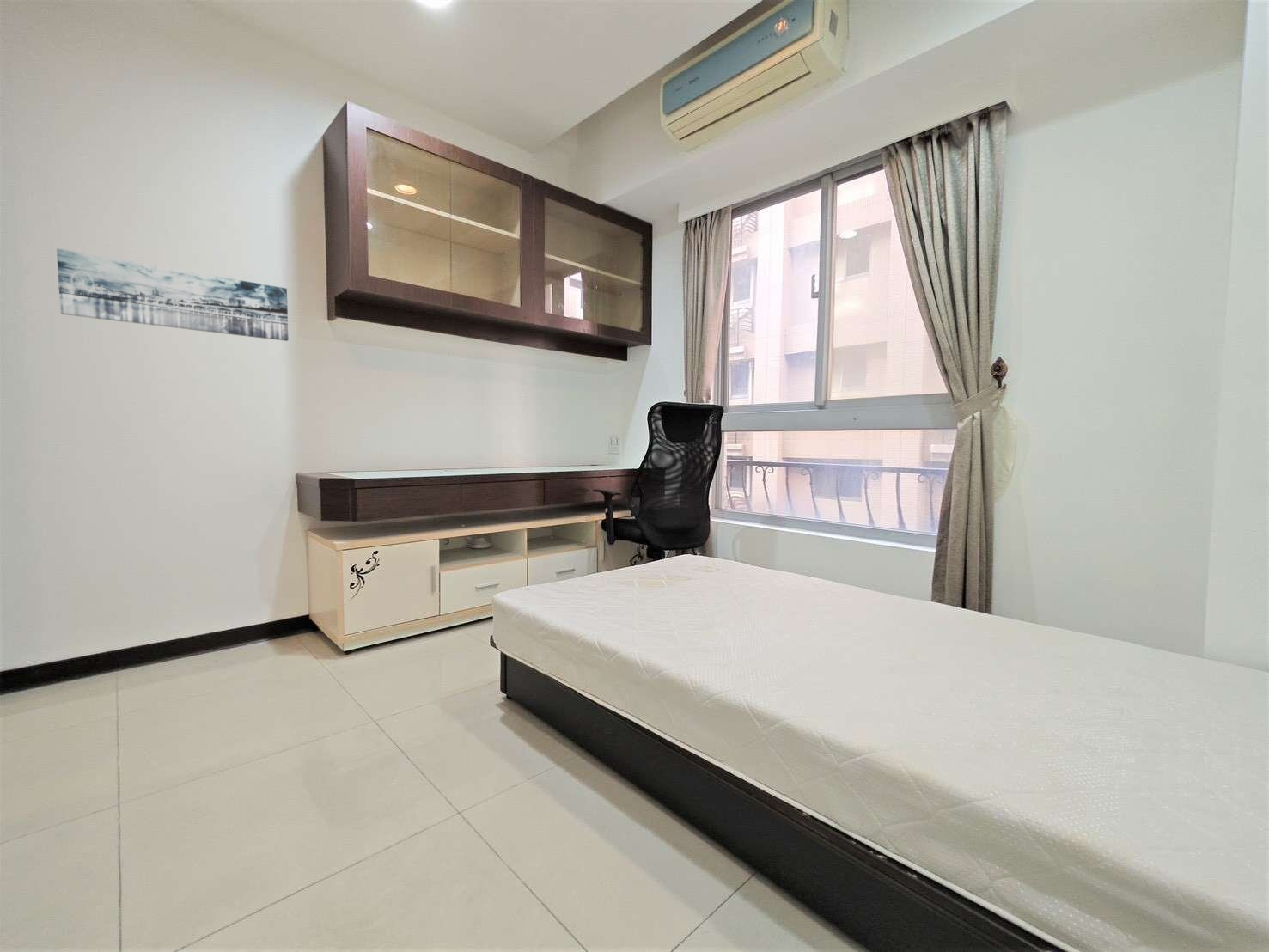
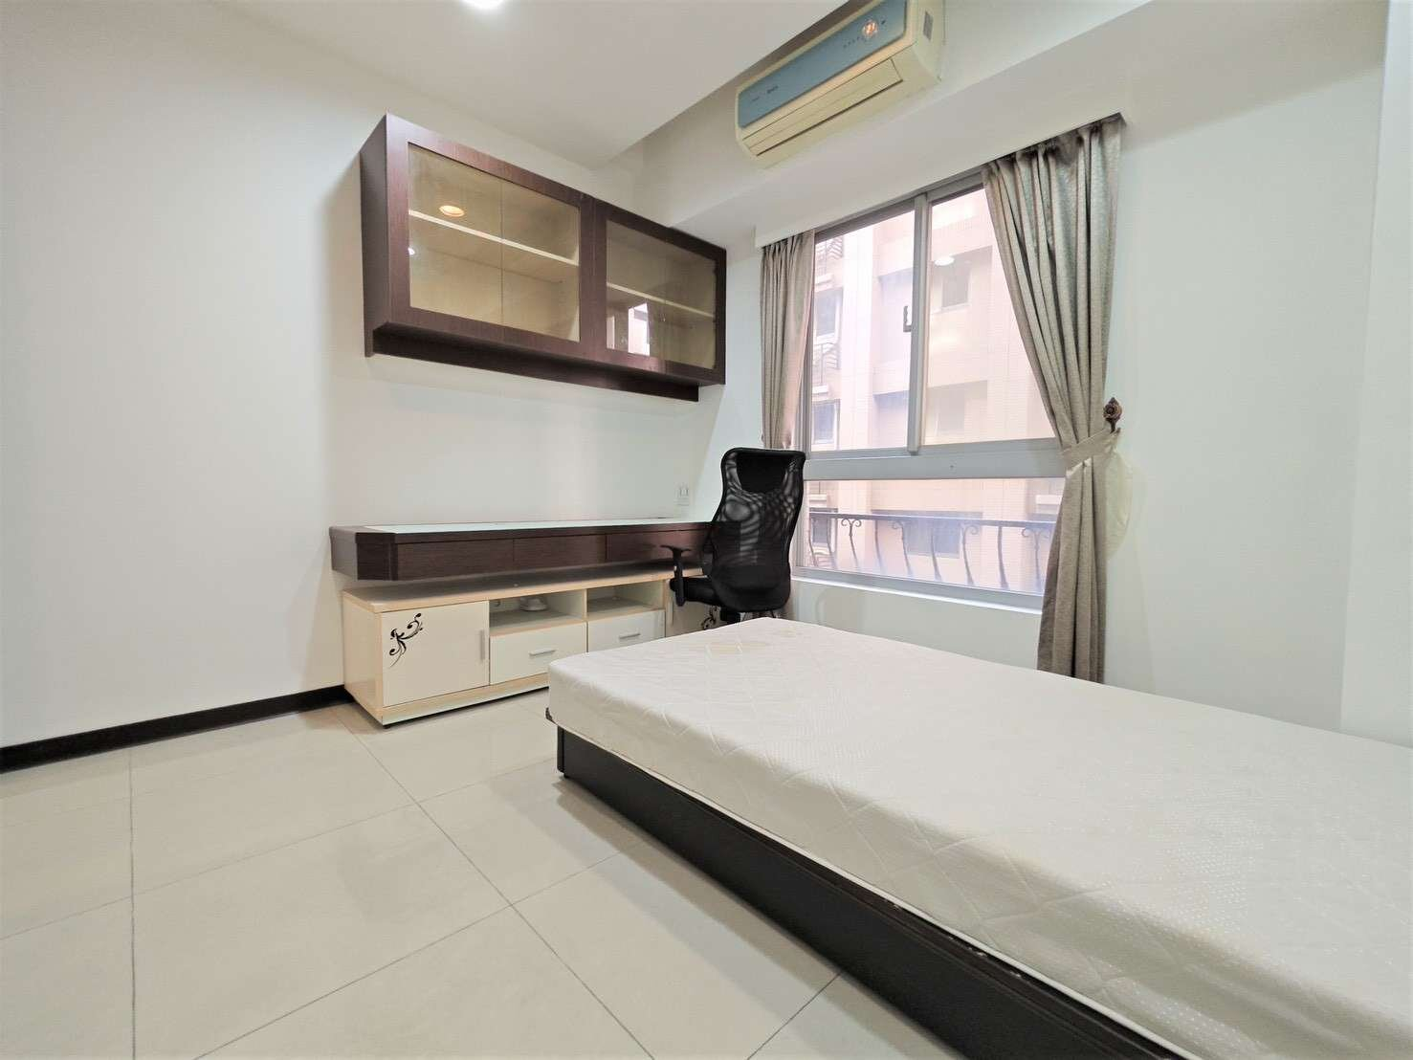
- wall art [56,247,290,342]
